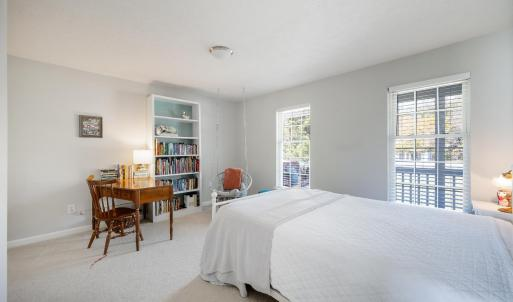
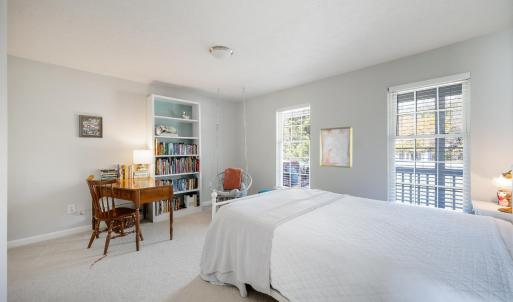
+ wall art [319,126,354,169]
